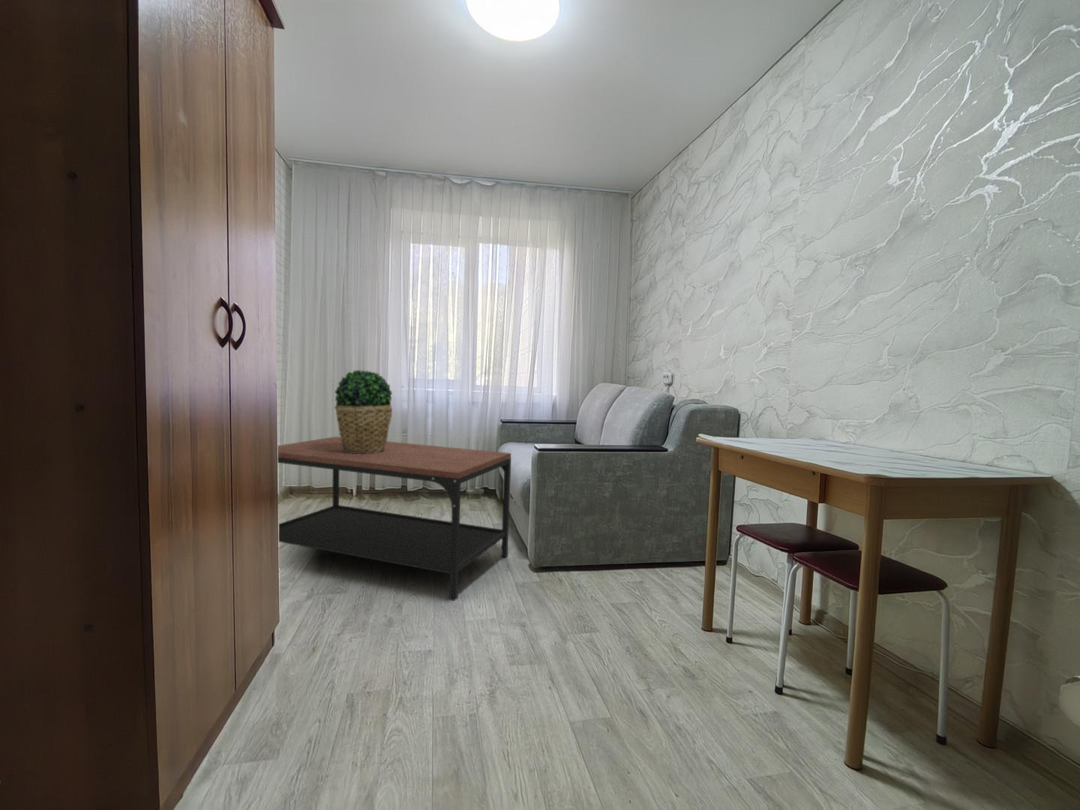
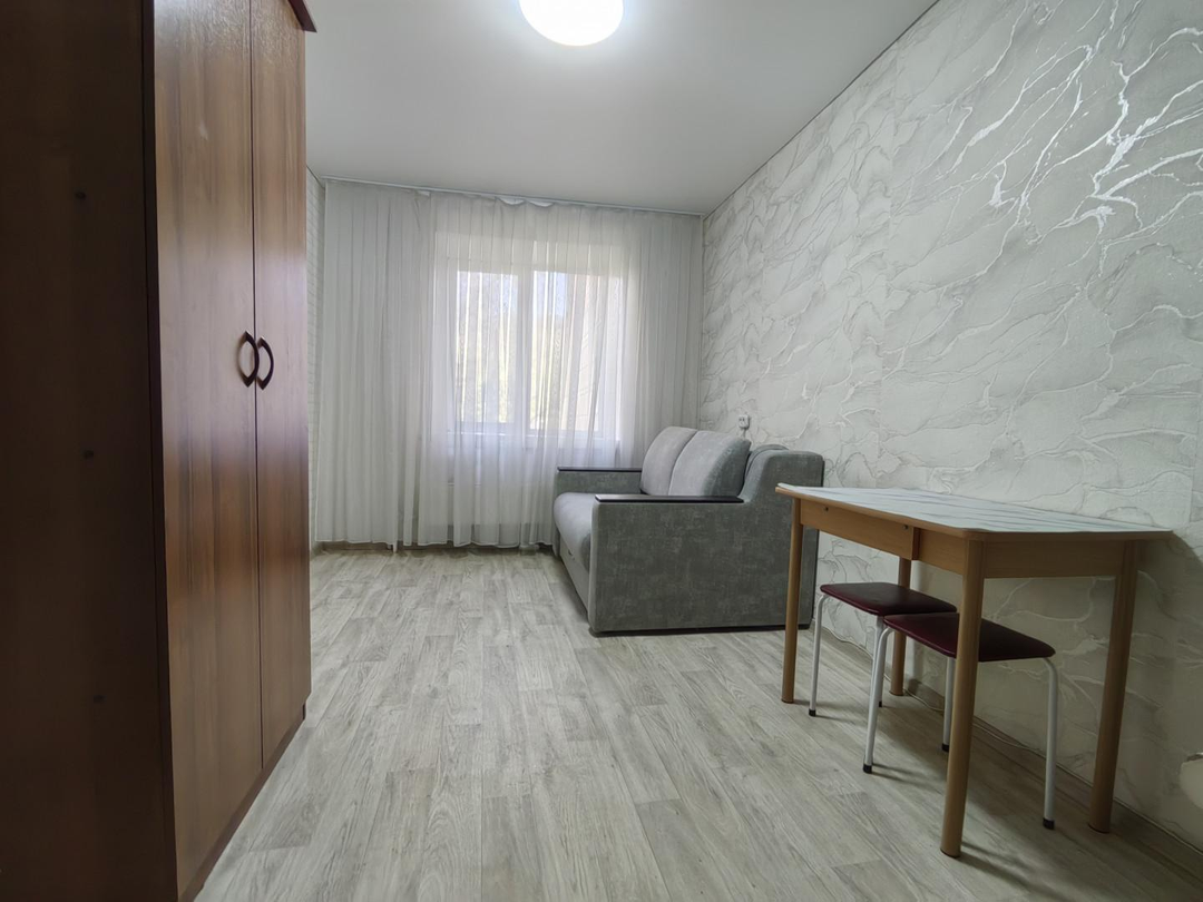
- potted plant [334,369,393,454]
- coffee table [277,436,512,602]
